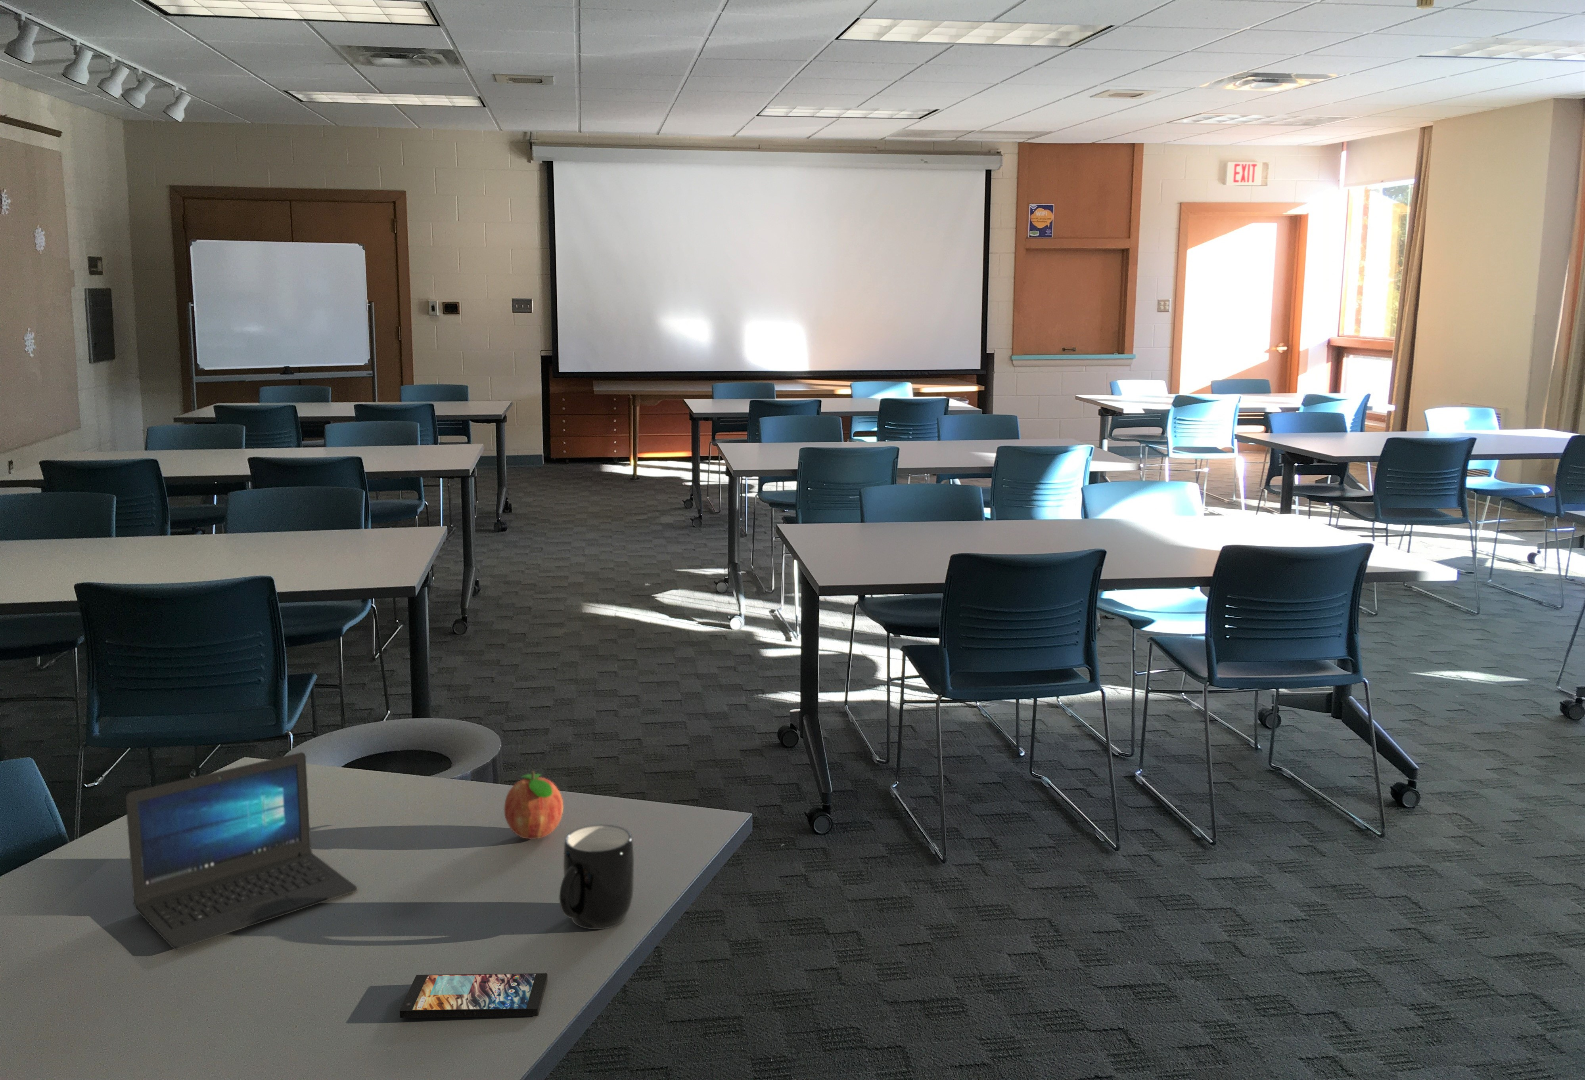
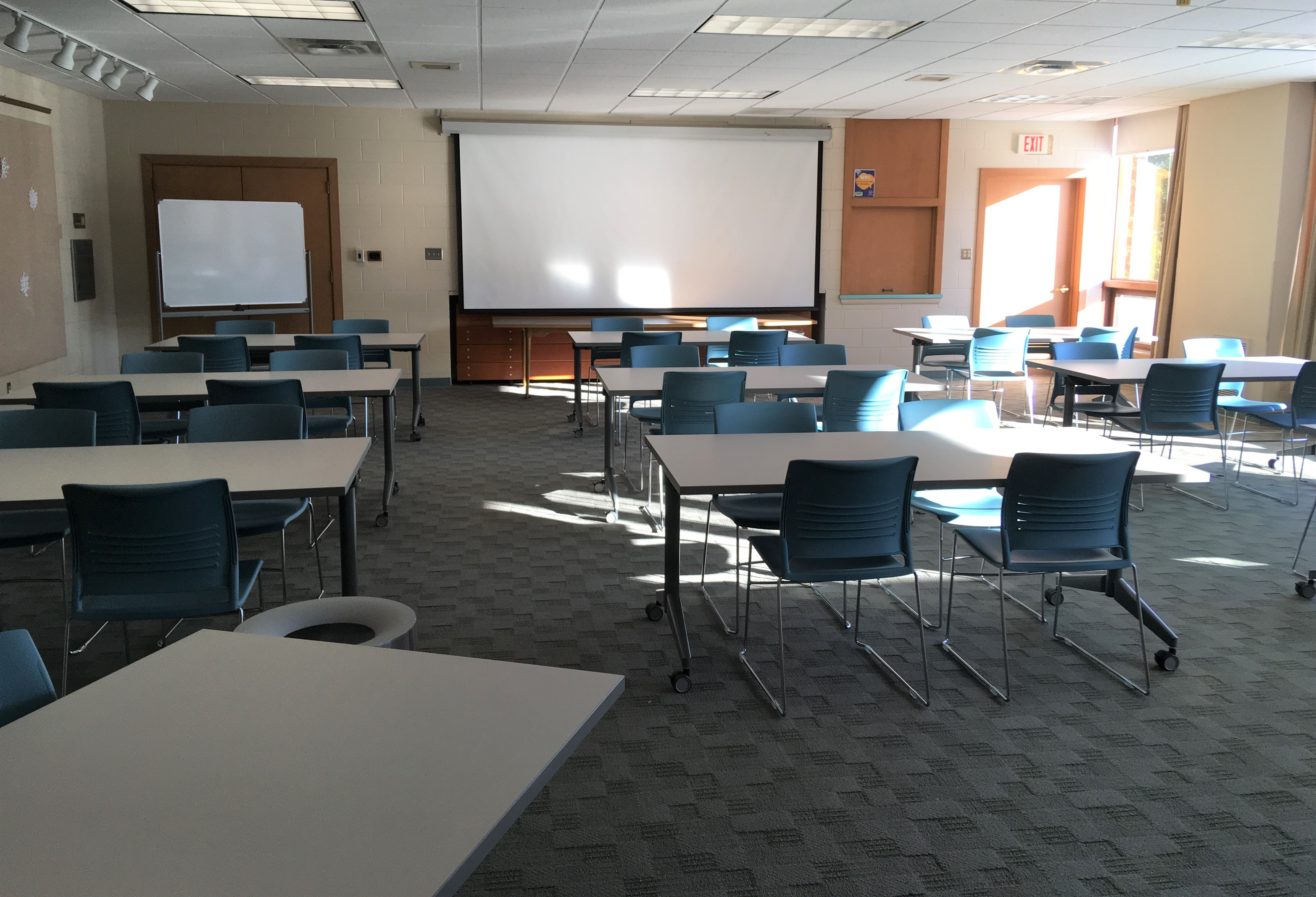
- fruit [503,771,564,839]
- mug [559,825,635,929]
- laptop [125,751,358,950]
- smartphone [400,973,548,1019]
